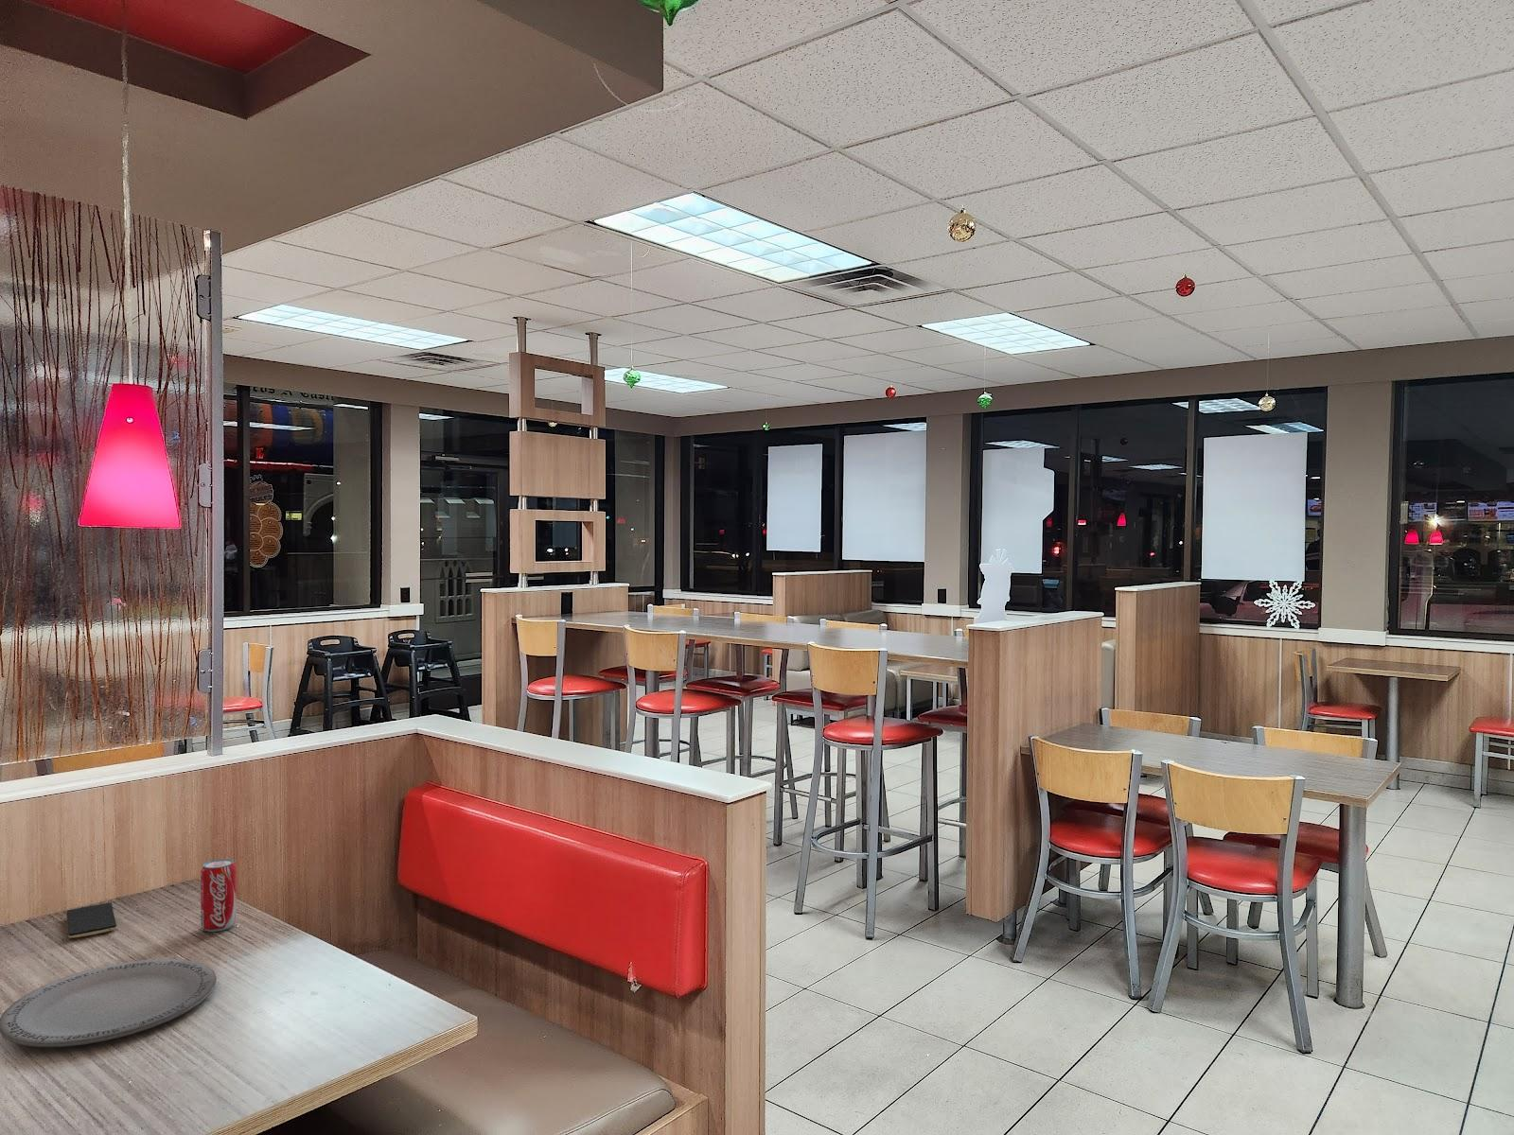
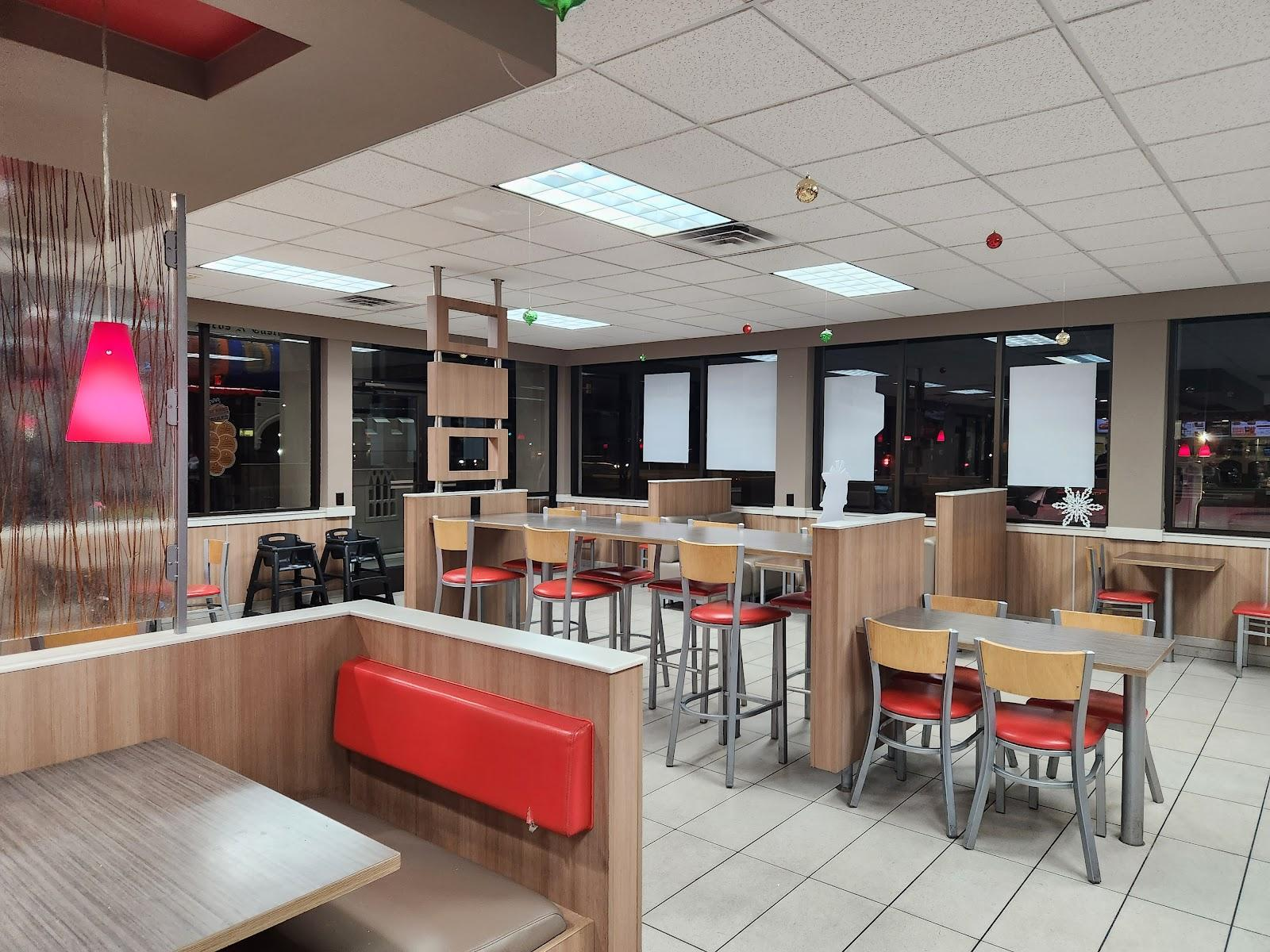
- beverage can [199,858,237,932]
- smartphone [66,901,117,939]
- plate [0,959,218,1048]
